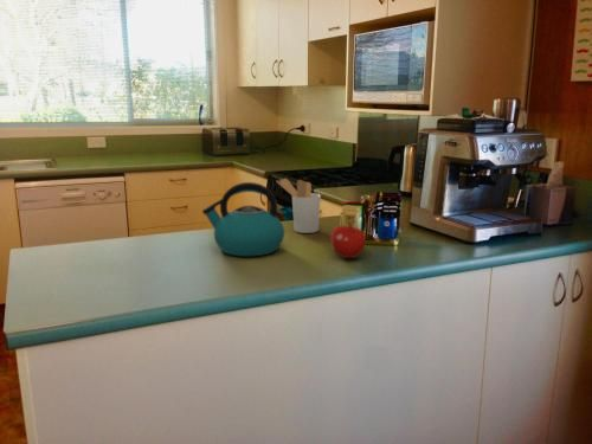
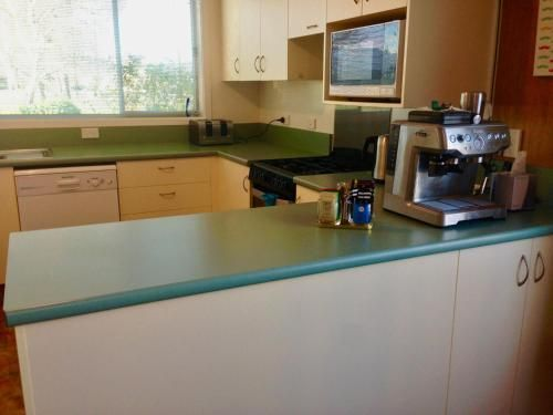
- utensil holder [276,178,322,234]
- fruit [330,223,367,259]
- kettle [201,181,285,257]
